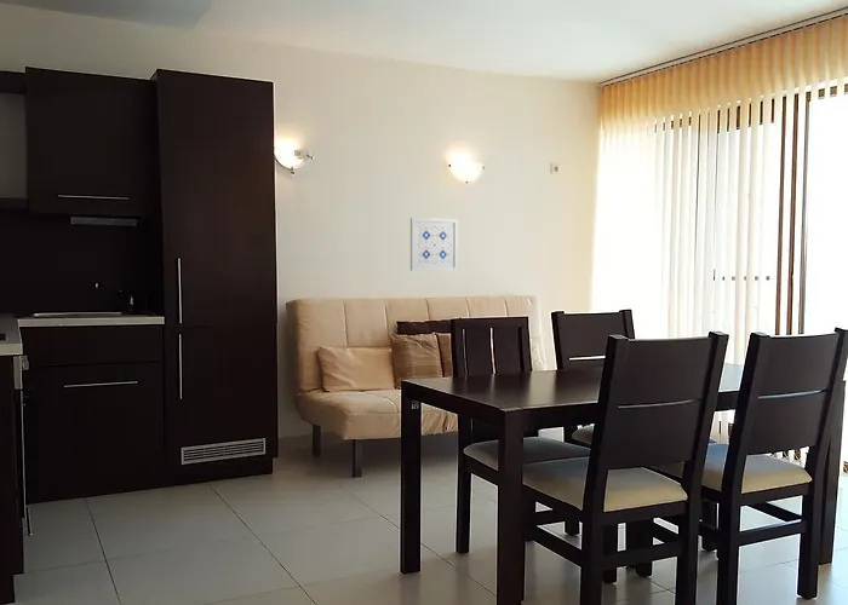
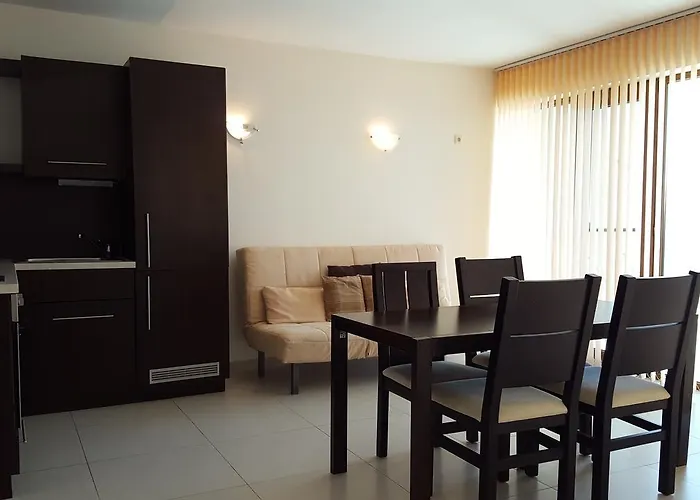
- wall art [409,217,459,272]
